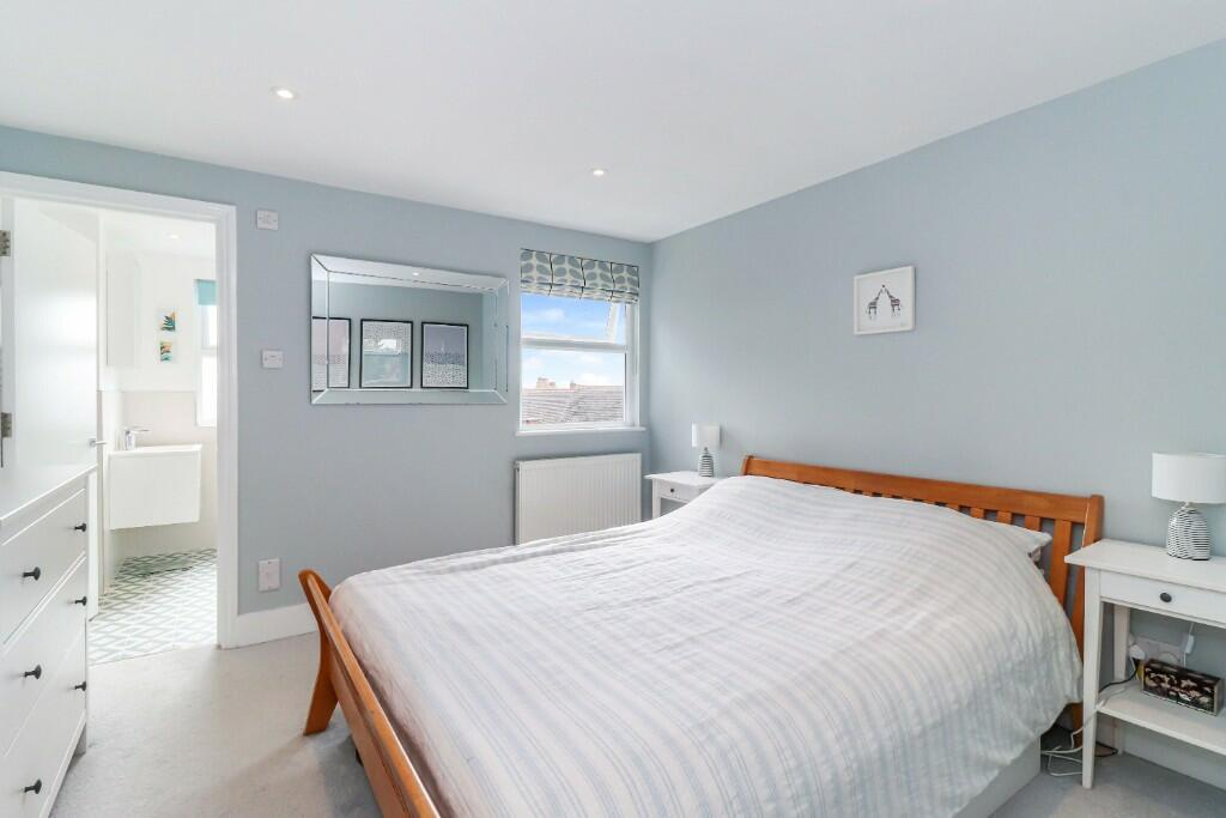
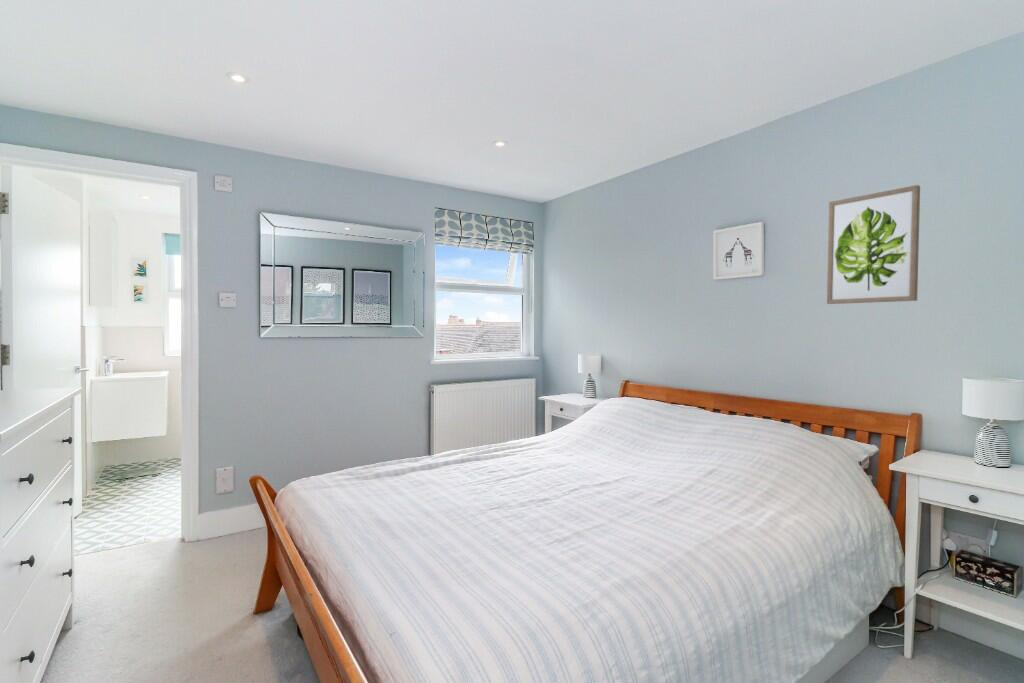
+ wall art [826,184,921,305]
